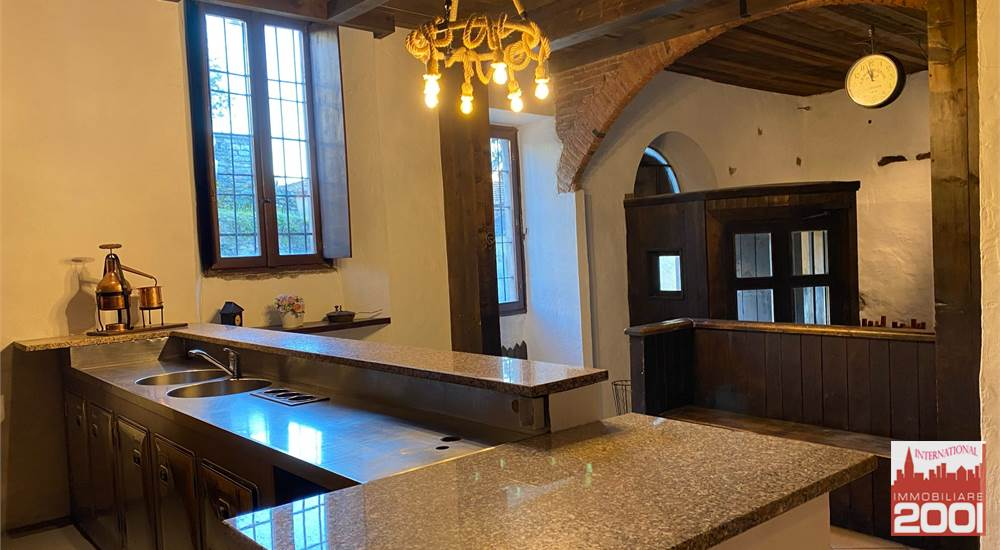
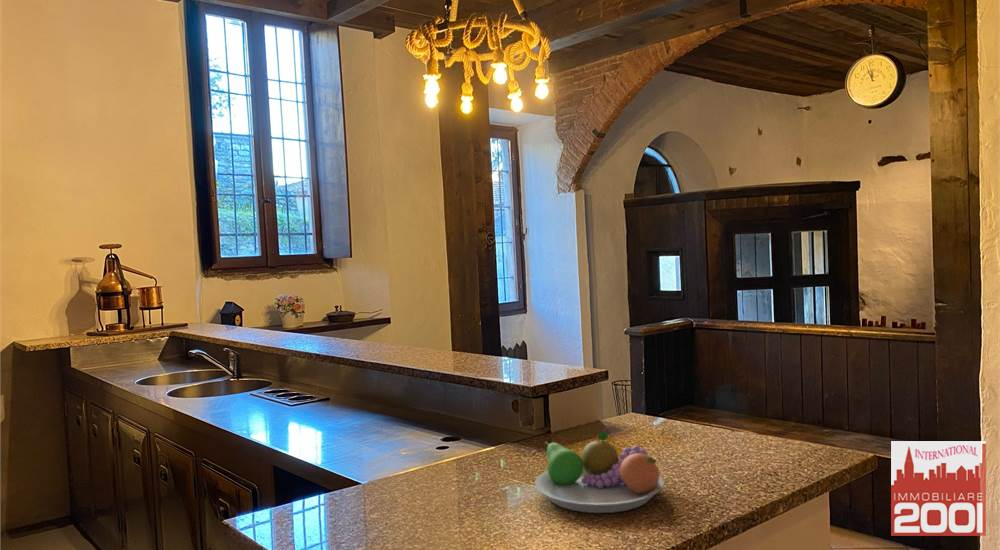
+ fruit bowl [534,430,665,514]
